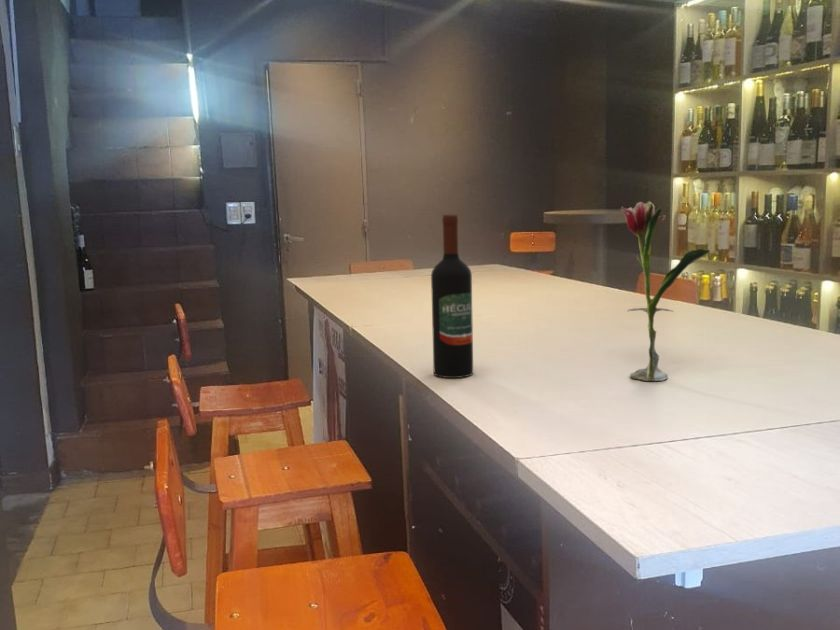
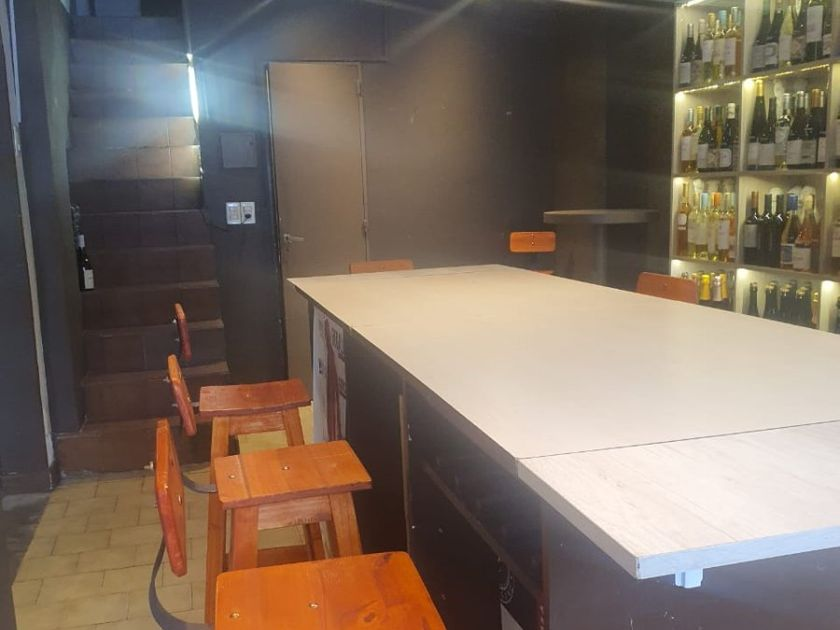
- flower [620,200,711,382]
- wine bottle [430,214,474,379]
